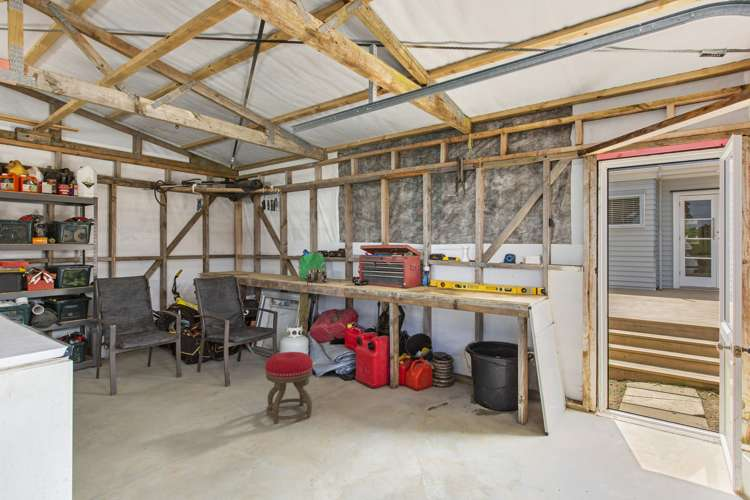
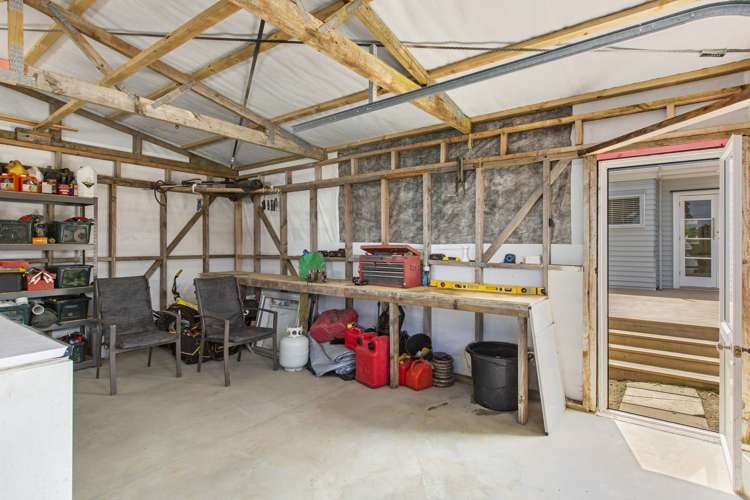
- stool [264,351,314,424]
